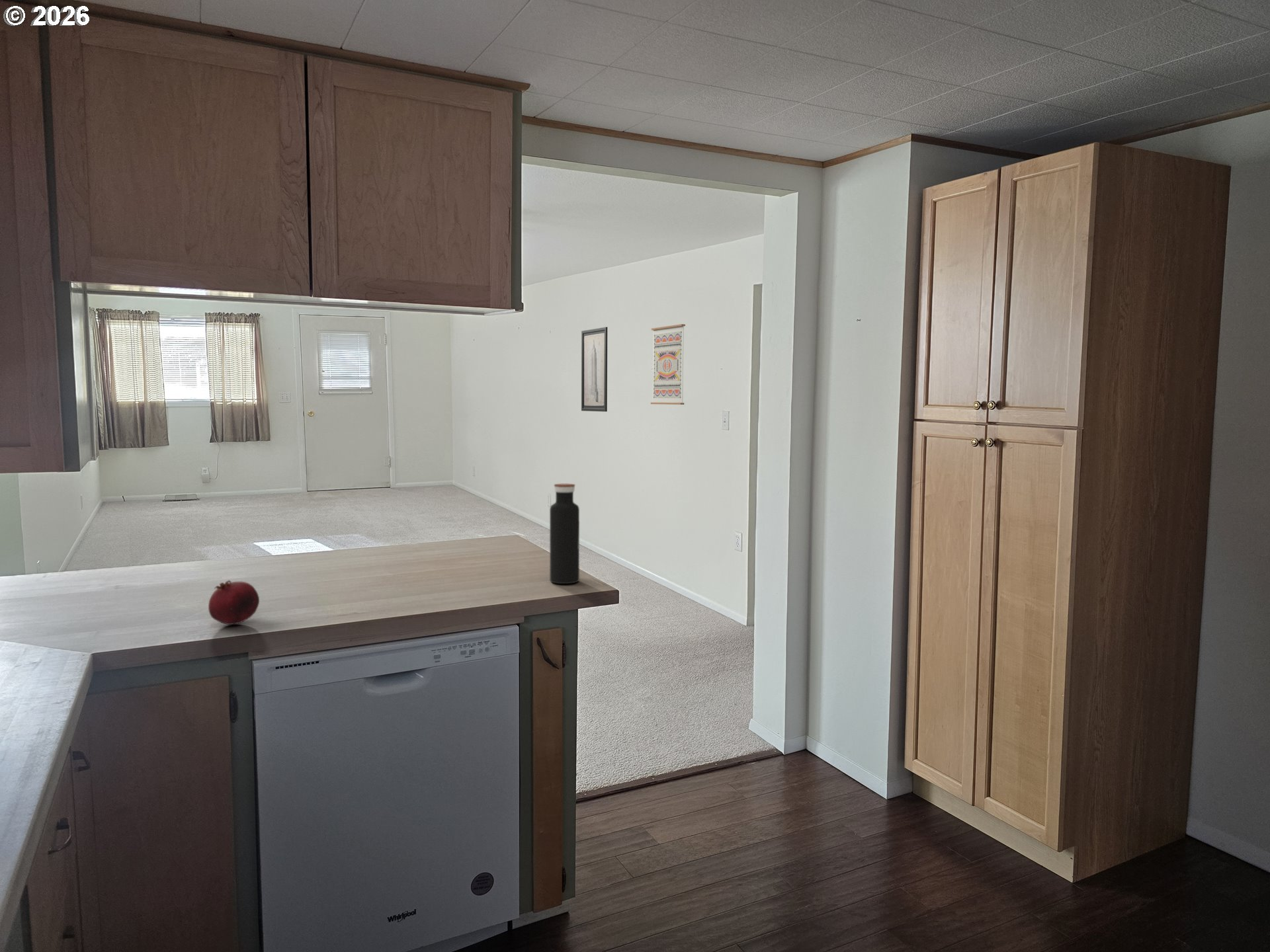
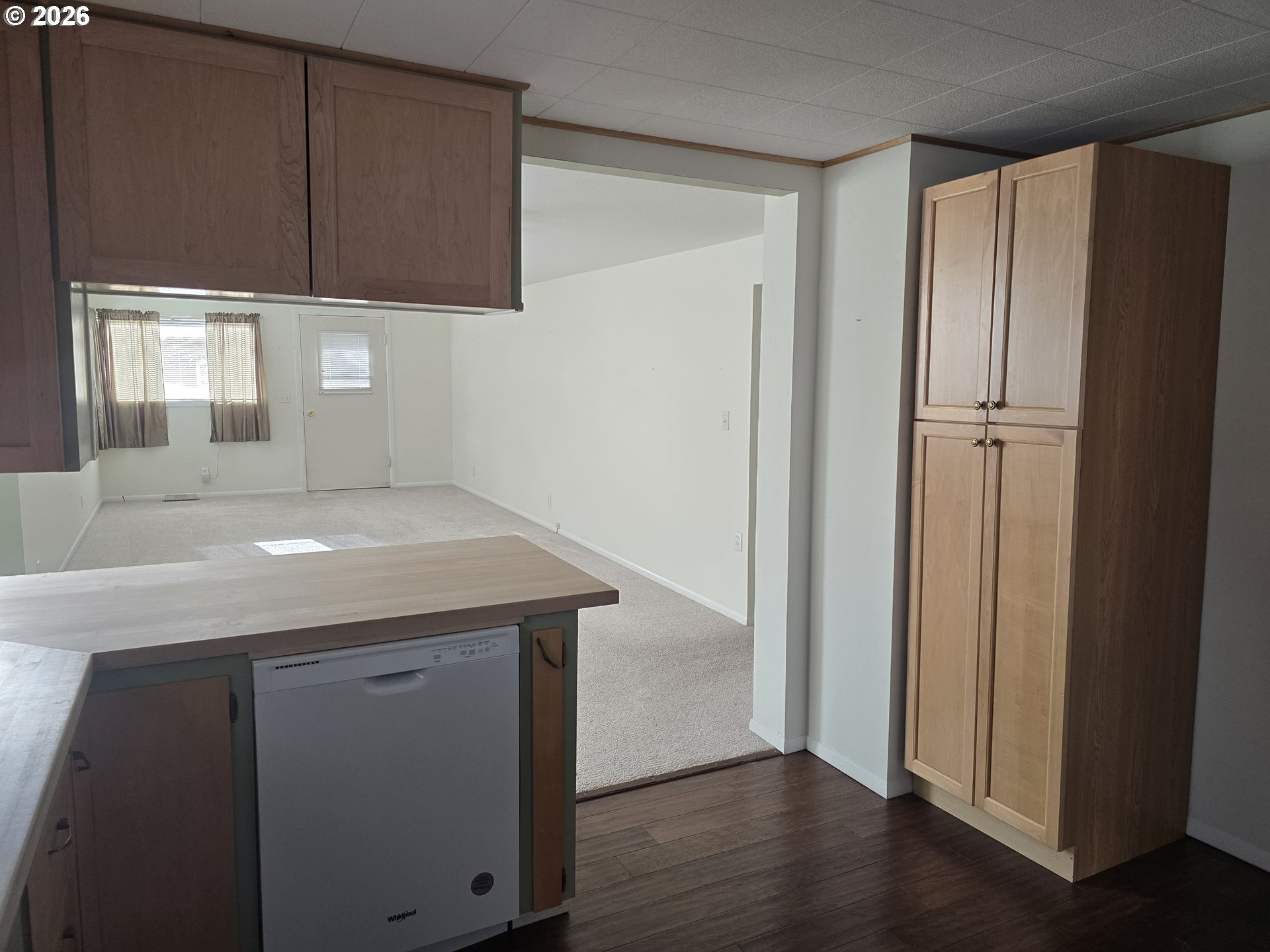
- wall art [581,327,608,413]
- wall art [650,323,686,405]
- water bottle [549,483,580,584]
- fruit [208,580,260,625]
